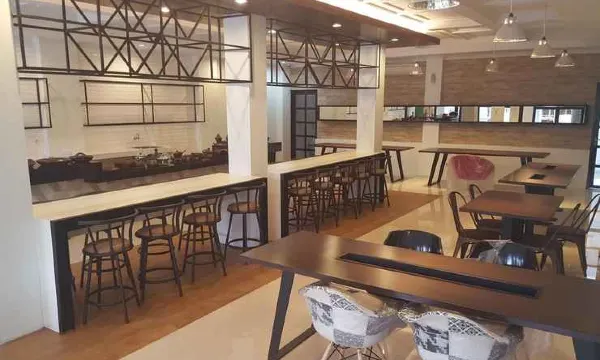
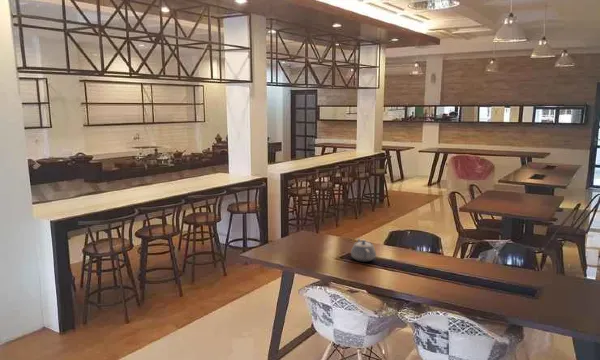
+ teapot [350,237,377,263]
